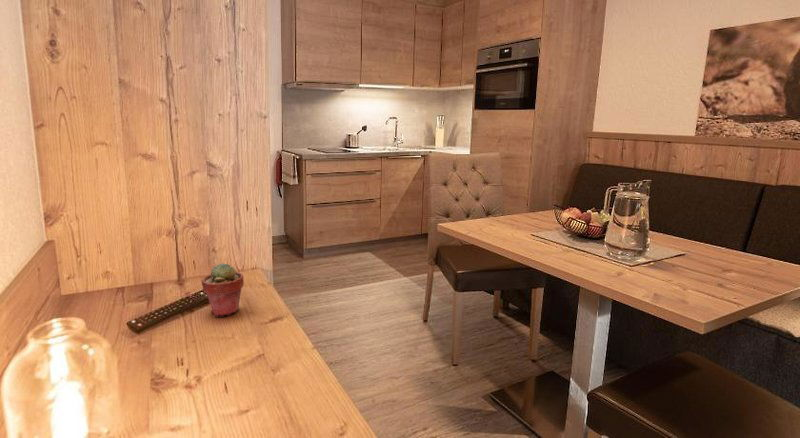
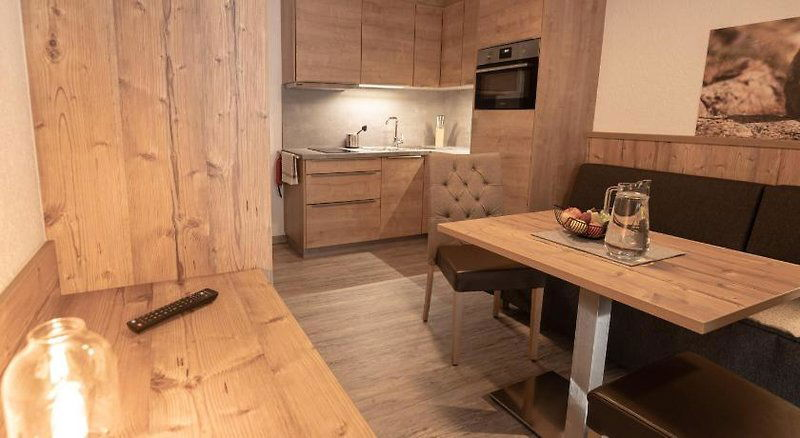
- potted succulent [201,262,245,317]
